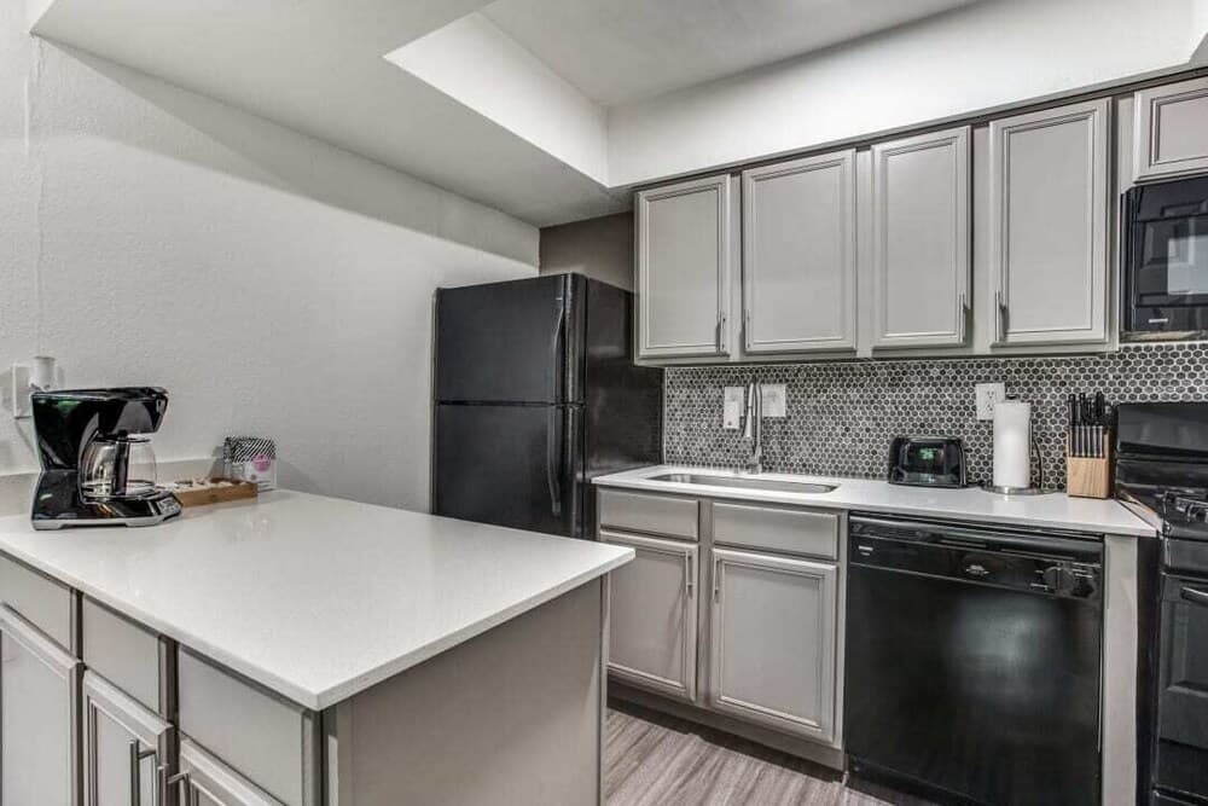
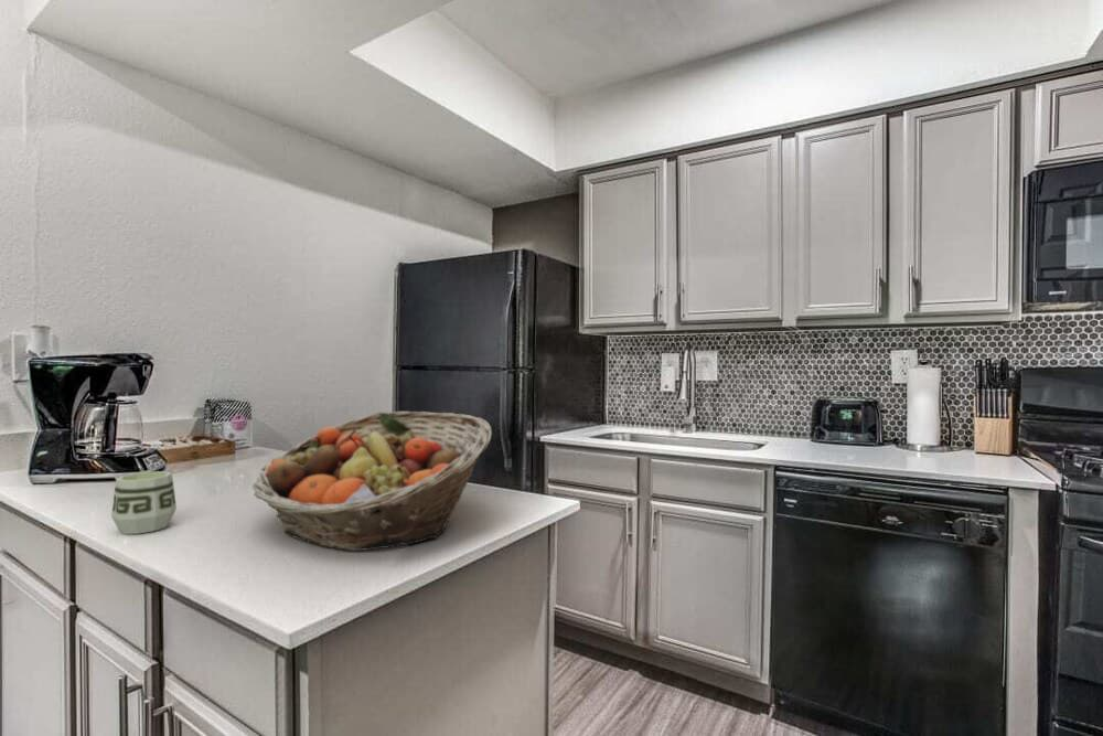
+ cup [110,470,178,535]
+ fruit basket [251,410,493,552]
